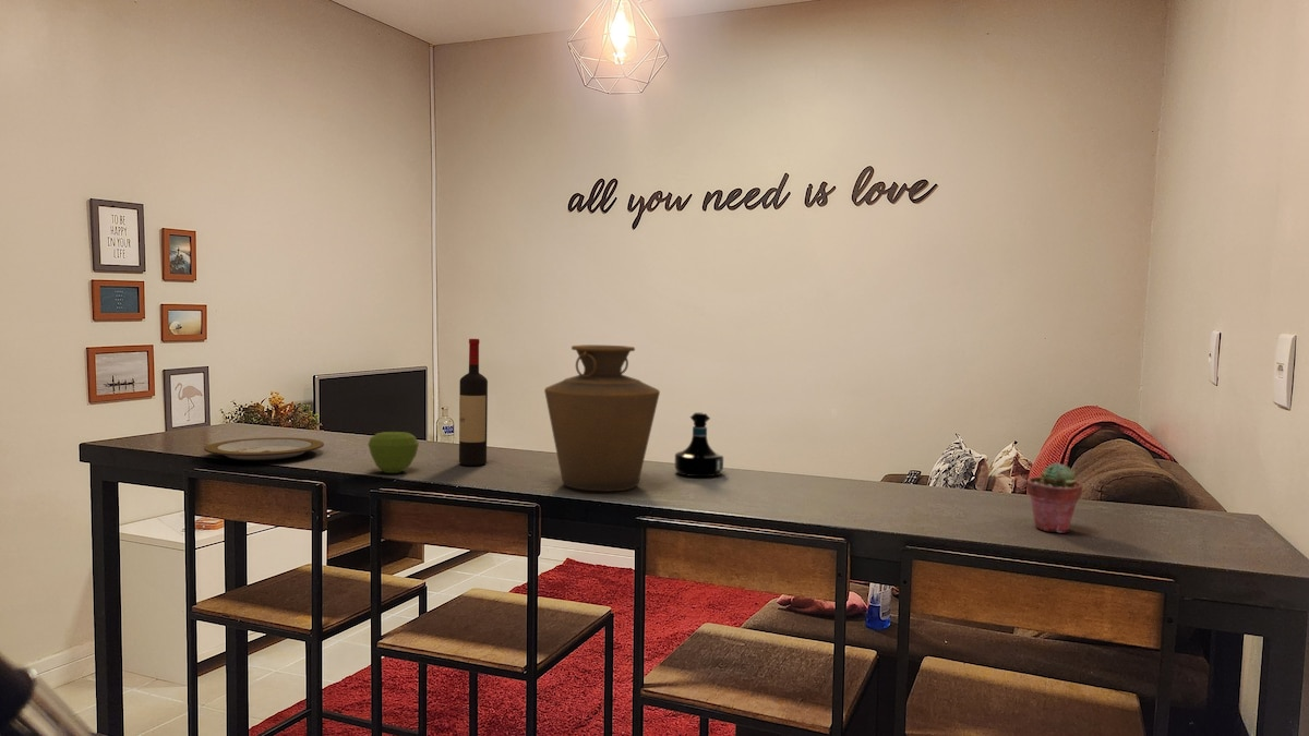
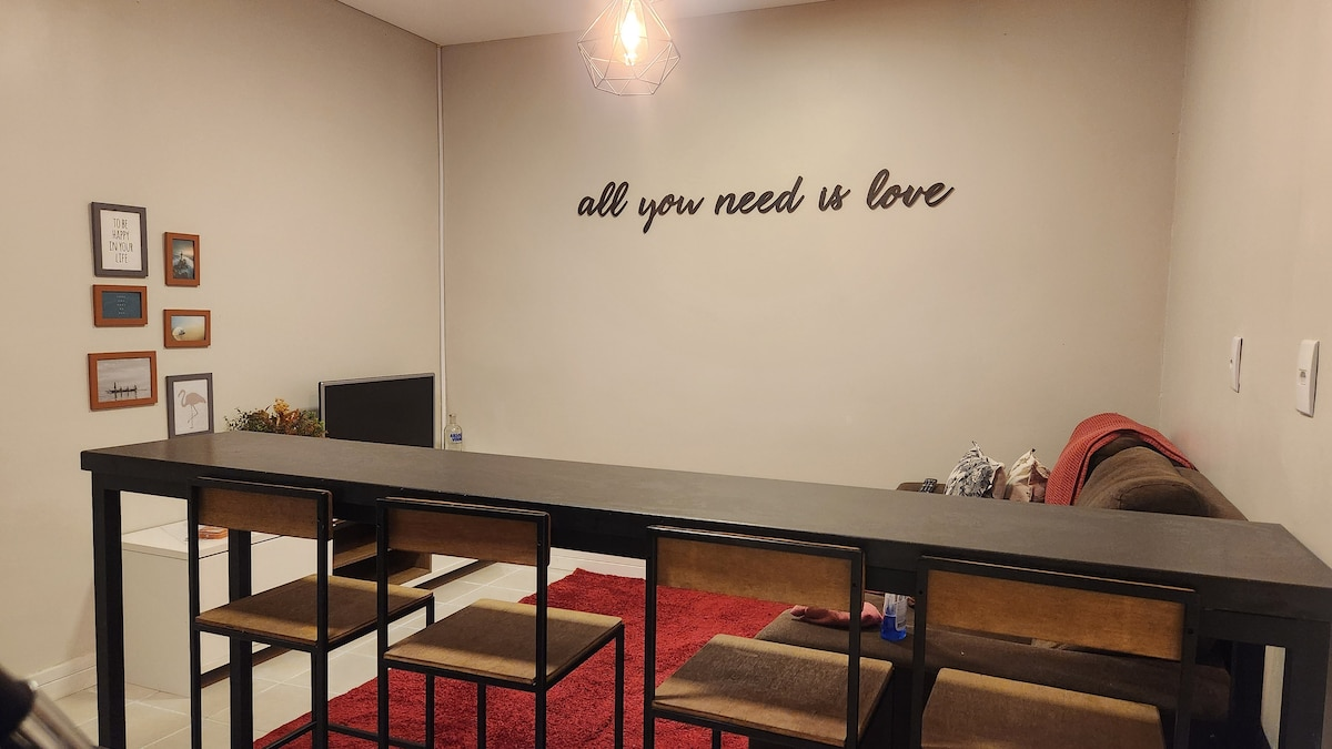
- wine bottle [458,338,489,467]
- tequila bottle [674,411,724,478]
- vase [543,345,661,492]
- potted succulent [1025,461,1083,534]
- apple [367,427,420,474]
- plate [203,436,325,461]
